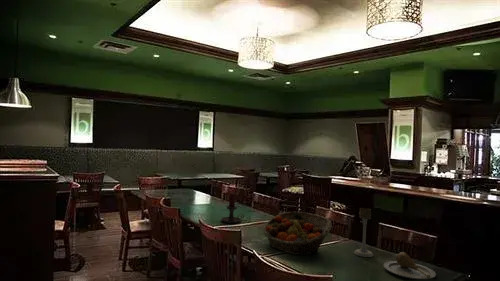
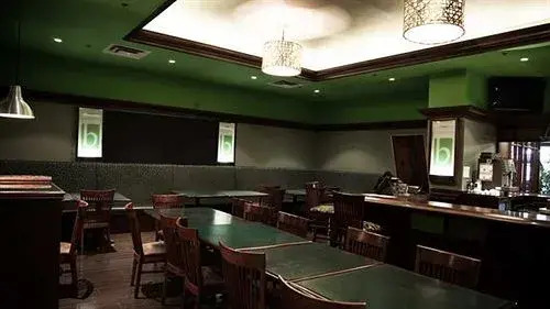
- plate [383,251,437,280]
- candle holder [353,207,374,258]
- candle holder [220,193,245,224]
- fruit basket [262,211,333,256]
